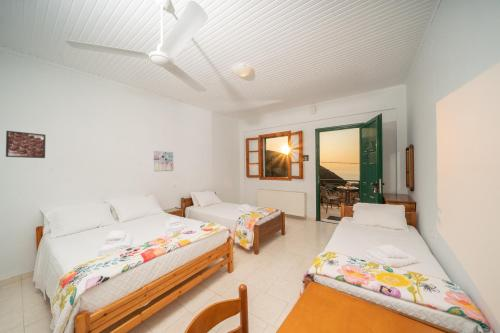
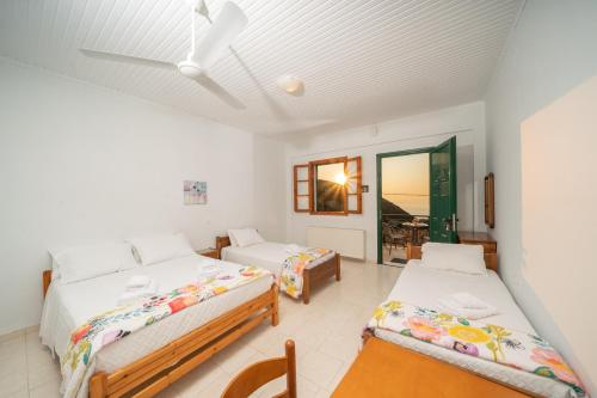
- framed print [5,130,47,159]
